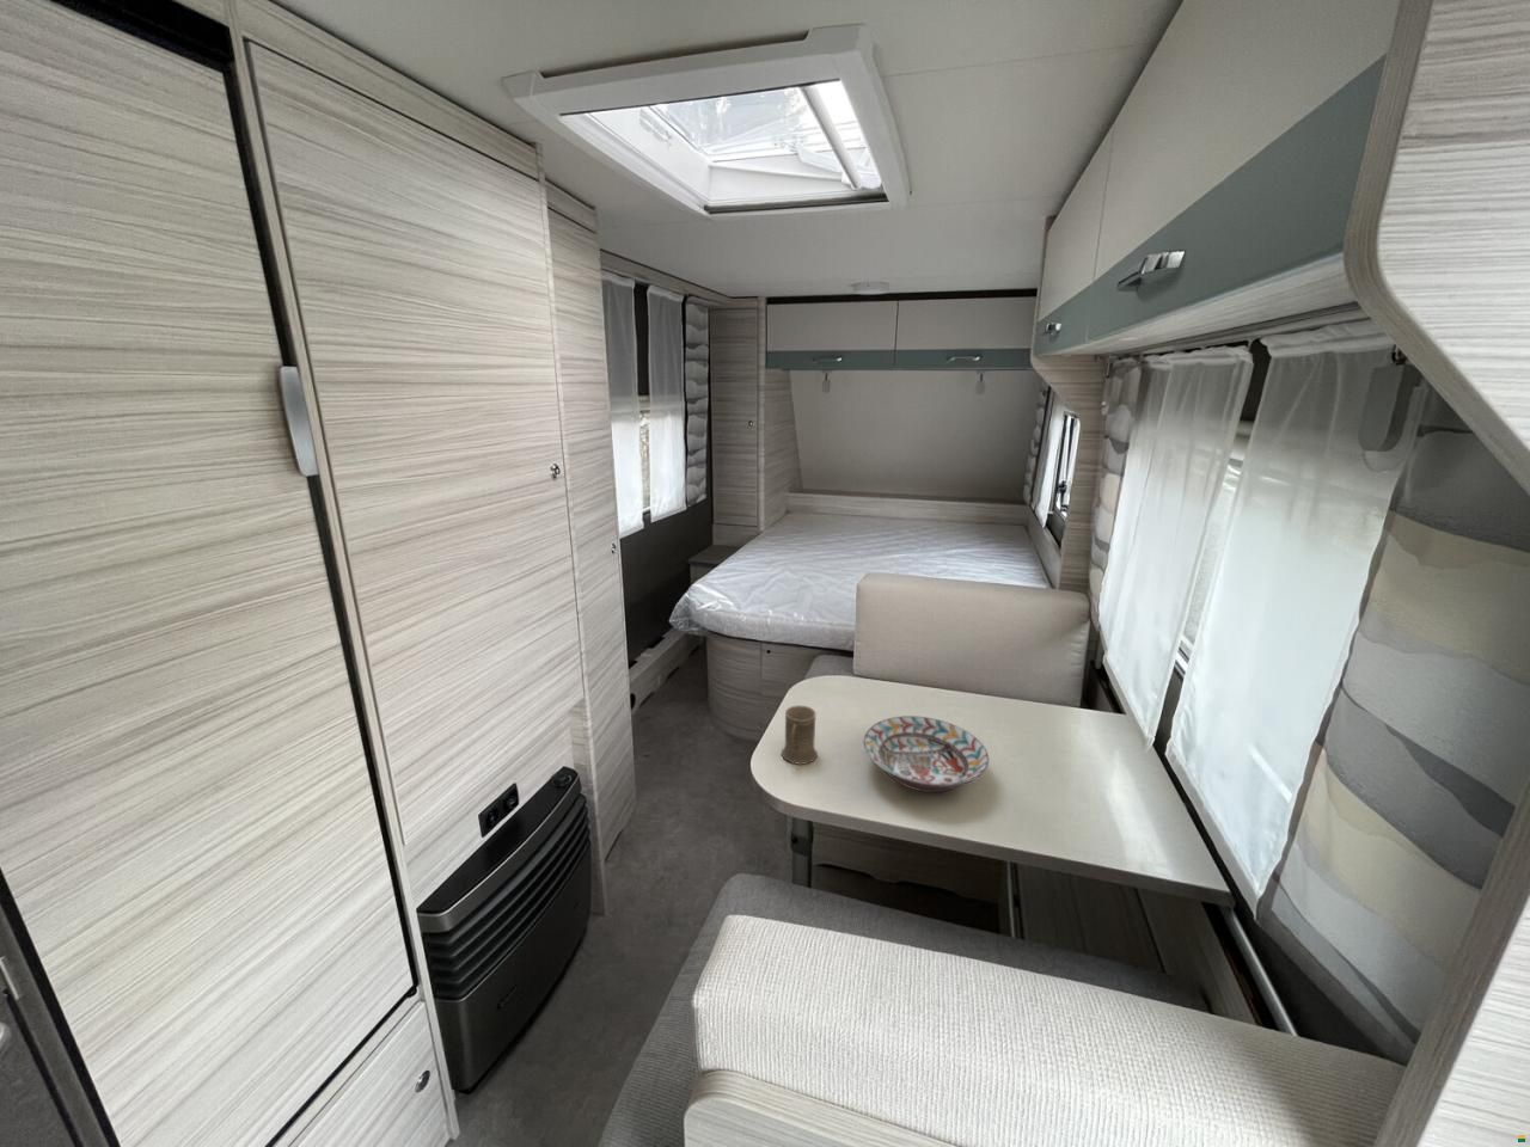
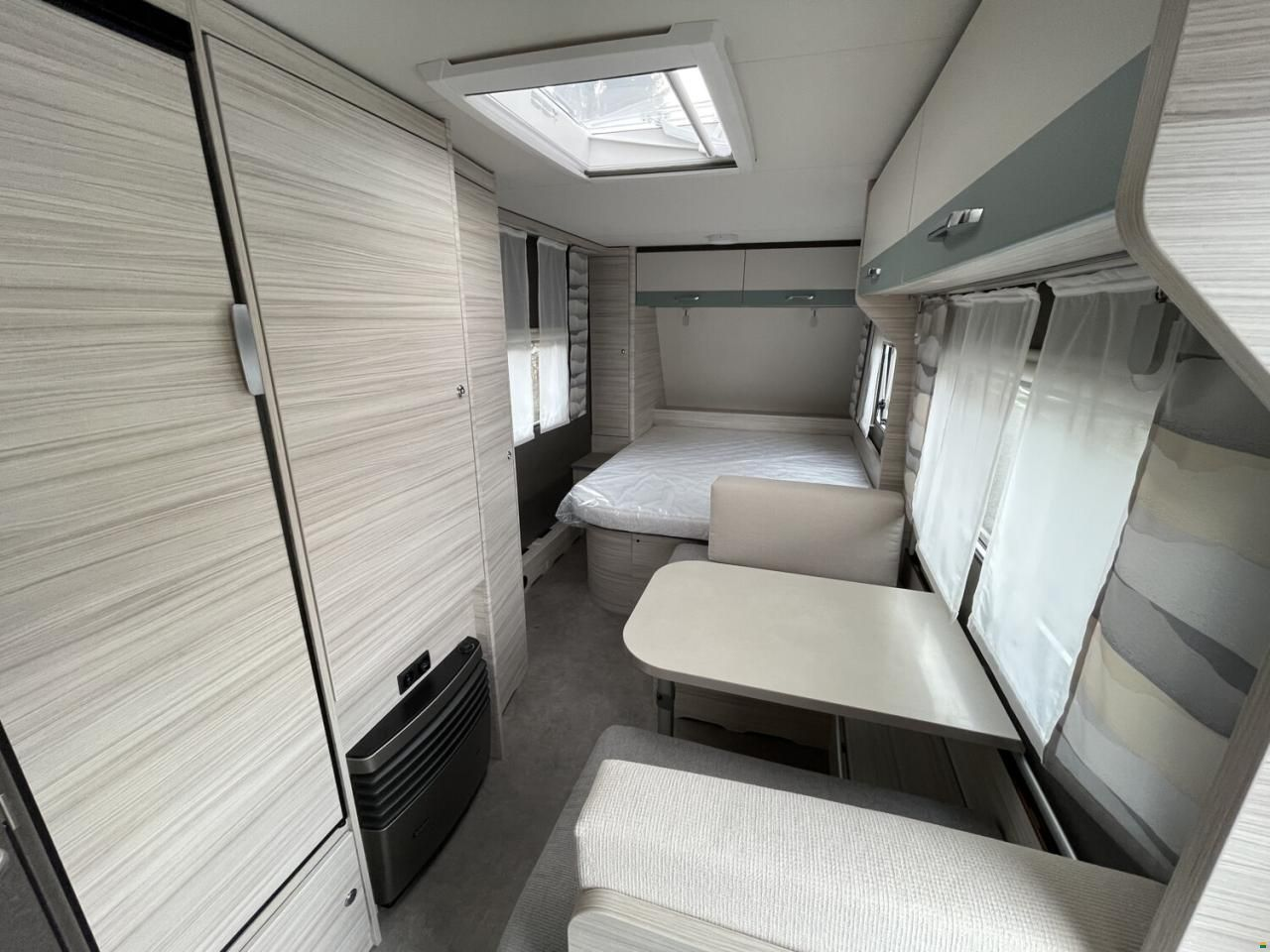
- decorative bowl [863,714,990,793]
- mug [781,704,819,766]
